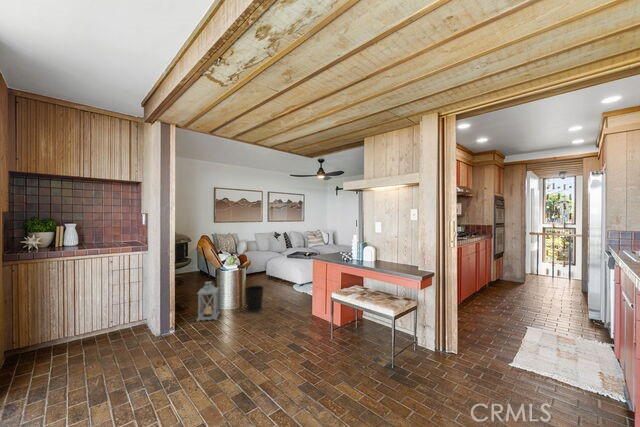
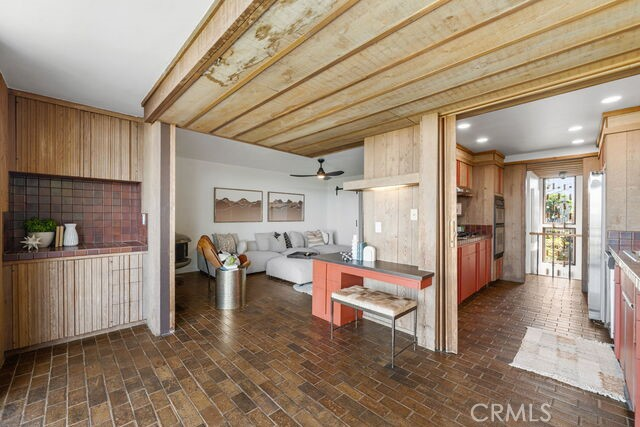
- lantern [196,281,220,323]
- wastebasket [244,284,265,313]
